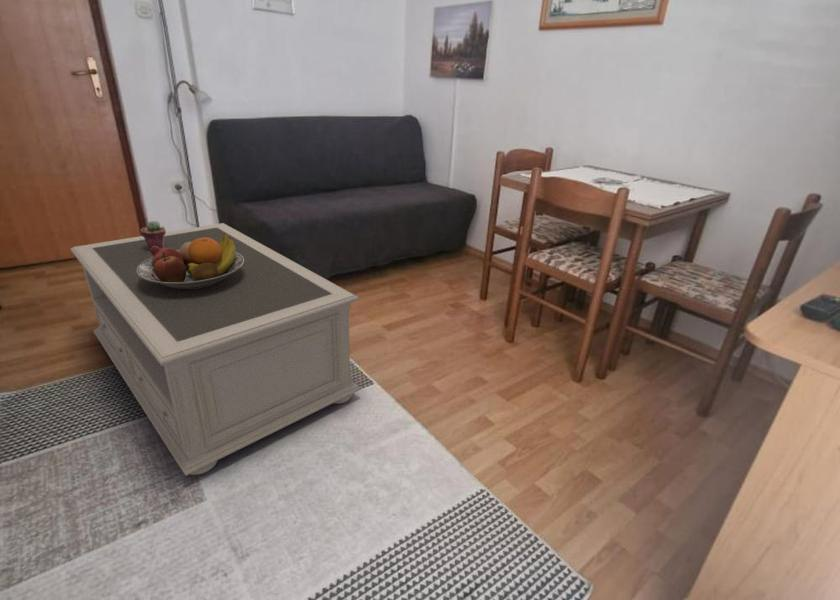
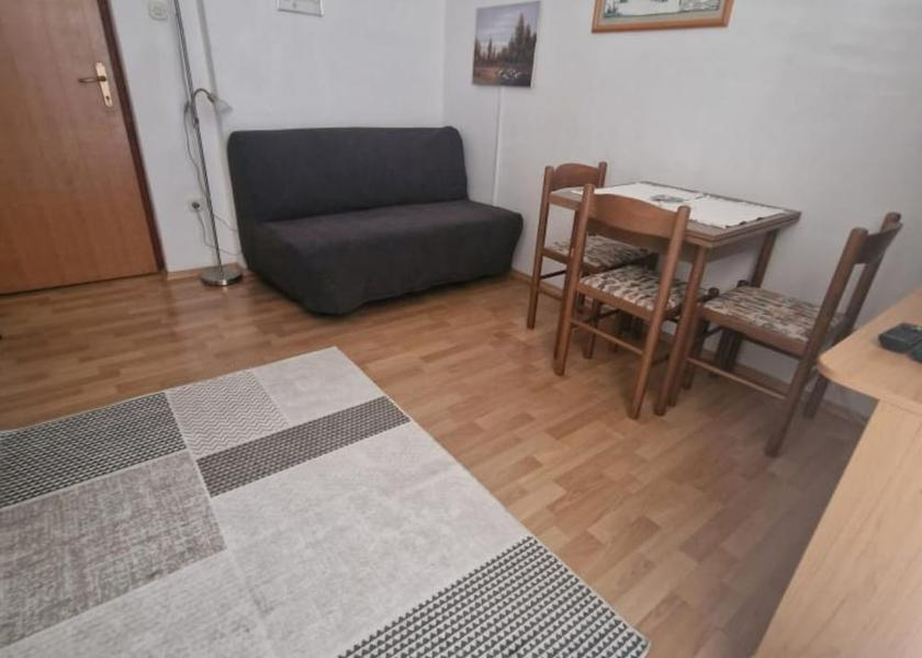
- potted succulent [140,220,167,249]
- fruit bowl [137,233,244,288]
- coffee table [69,222,362,477]
